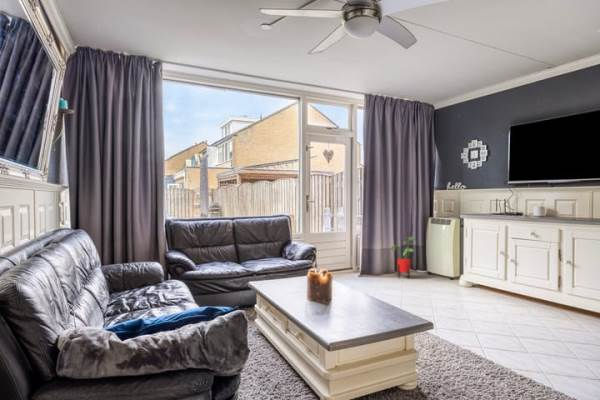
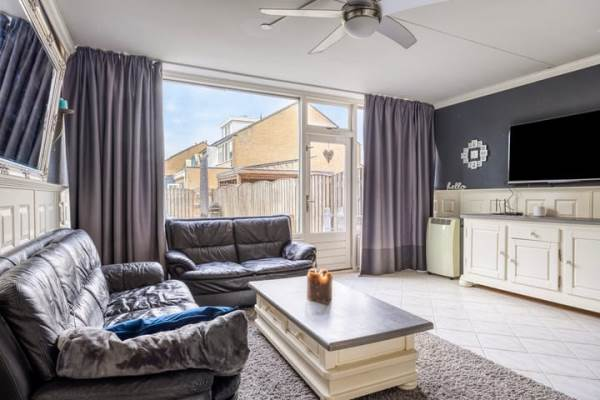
- house plant [389,236,417,280]
